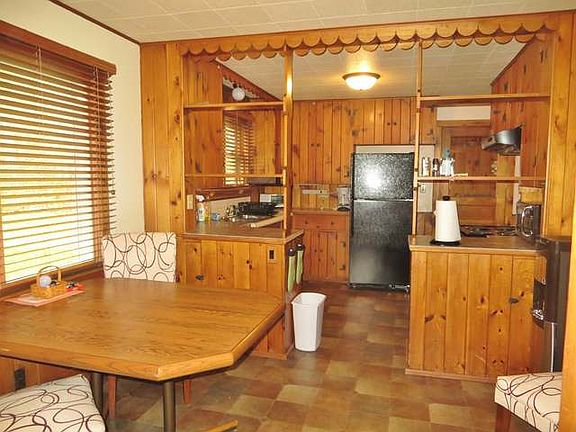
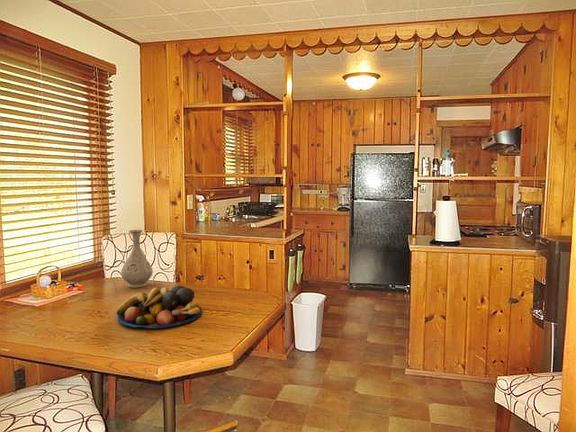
+ fruit bowl [116,284,203,329]
+ vase [120,229,154,288]
